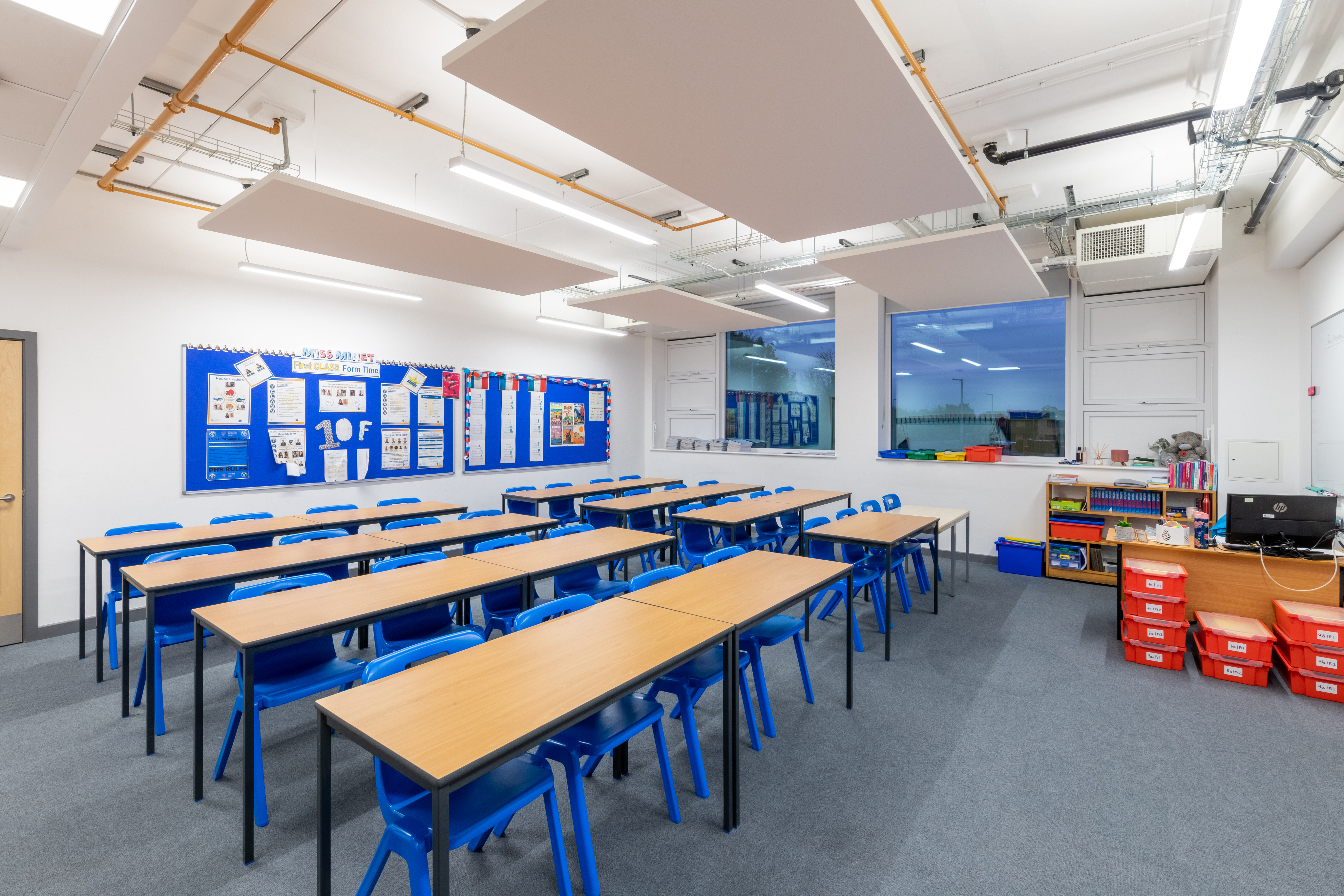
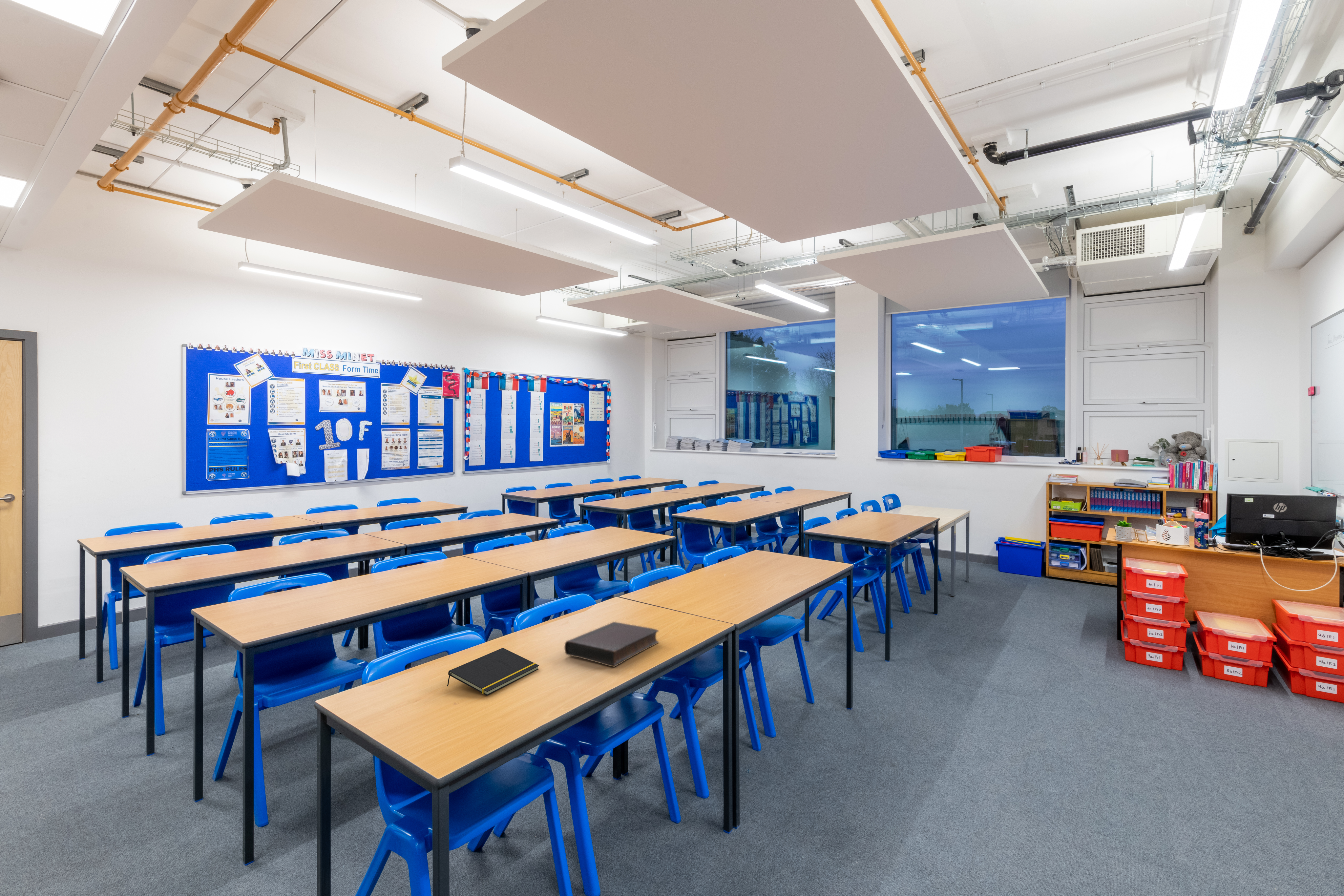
+ notepad [447,648,539,696]
+ book [564,621,659,667]
